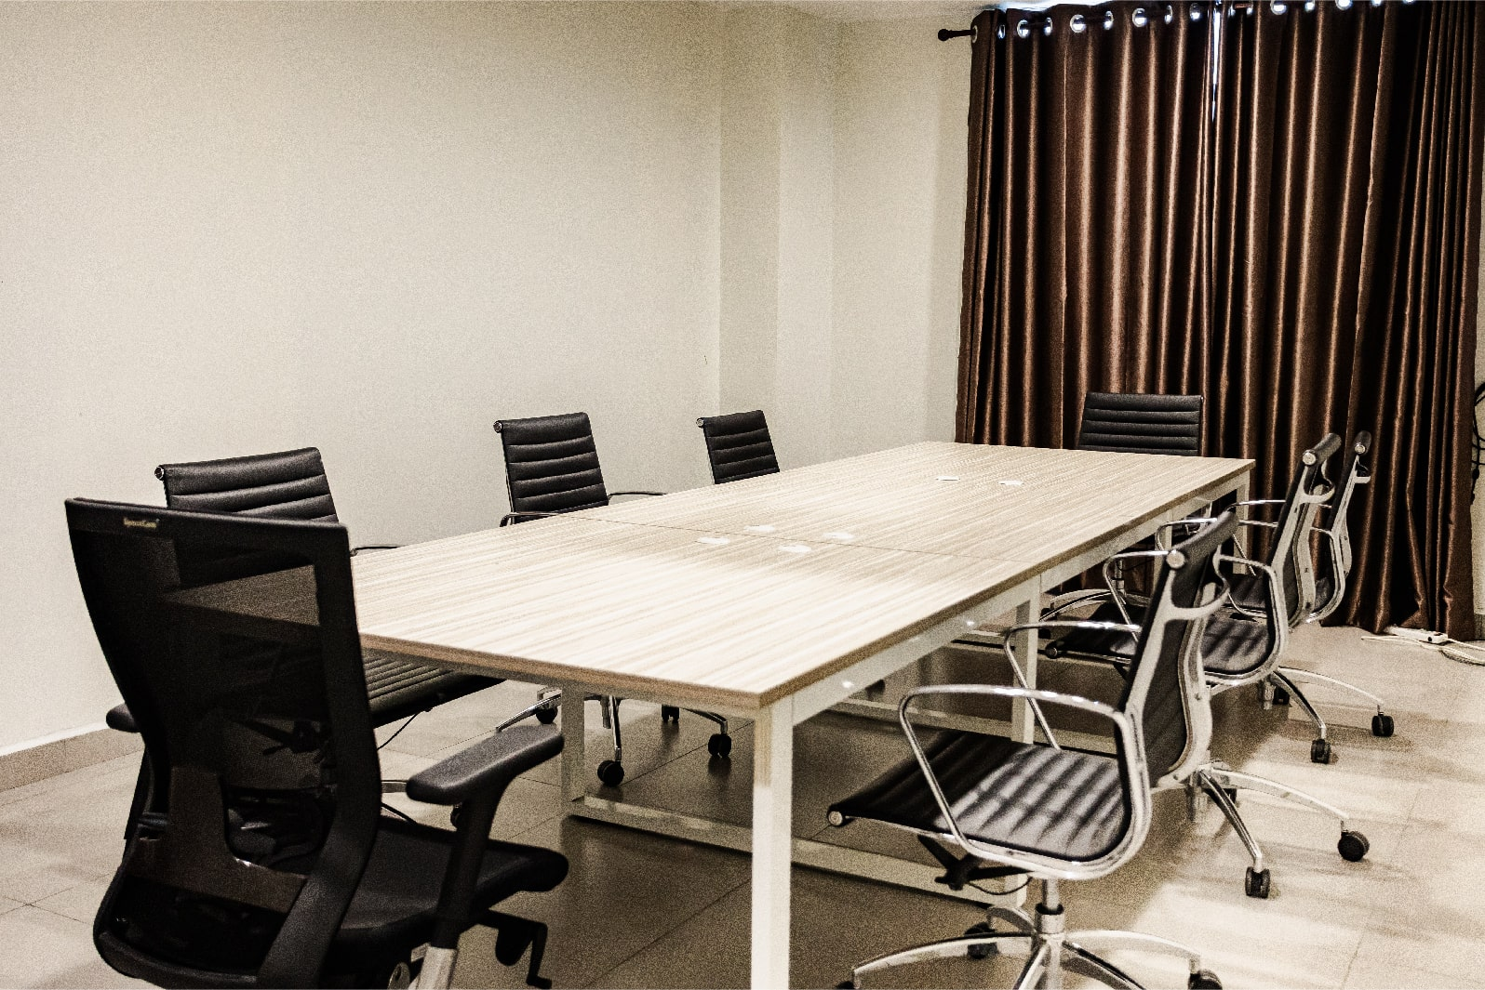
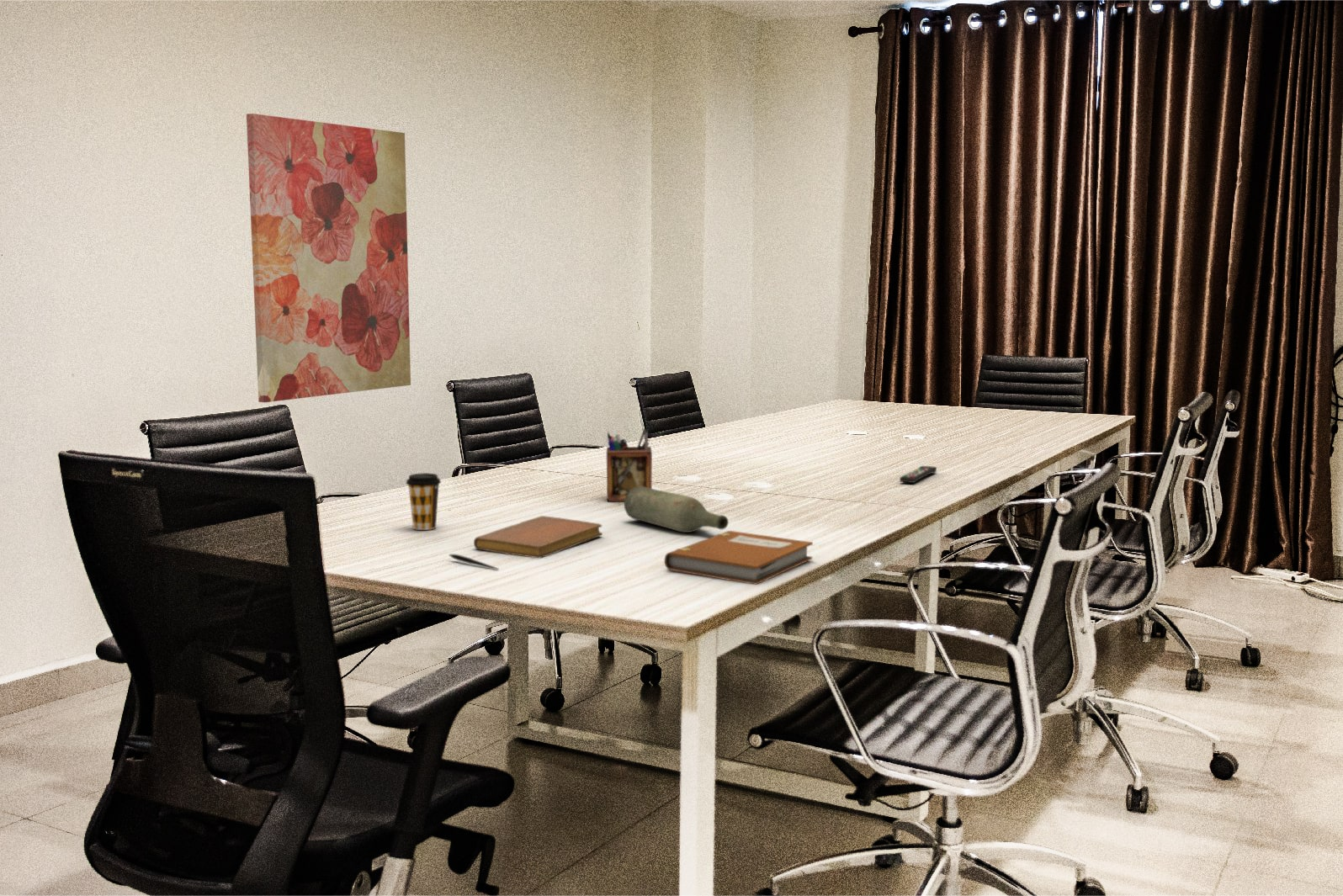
+ desk organizer [606,428,653,502]
+ bottle [624,486,730,533]
+ remote control [899,465,937,484]
+ pen [449,554,500,570]
+ wall art [246,113,411,404]
+ coffee cup [405,472,442,531]
+ notebook [664,530,814,586]
+ notebook [473,515,603,559]
